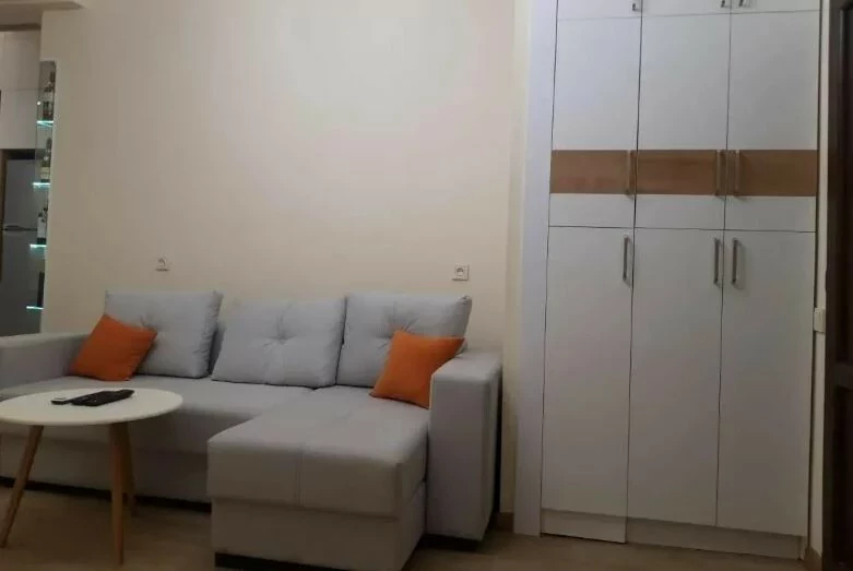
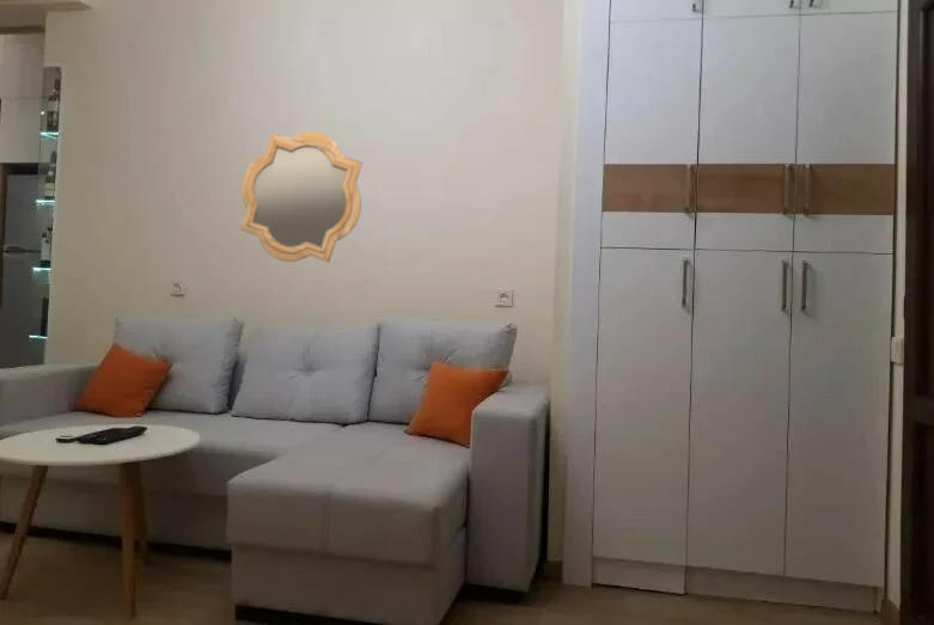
+ mirror [239,130,364,263]
